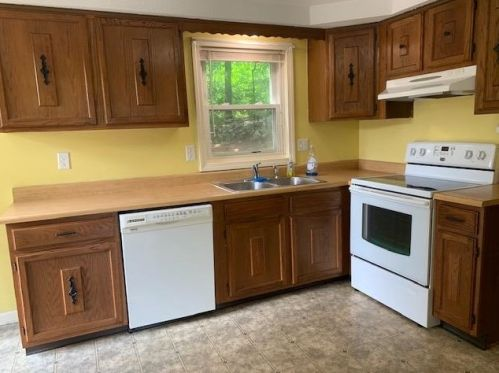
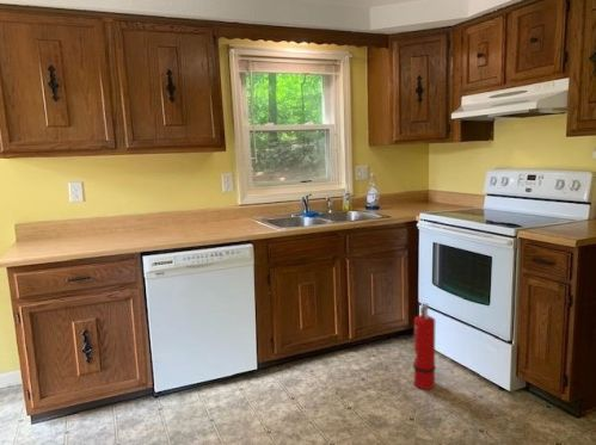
+ fire extinguisher [412,302,437,390]
